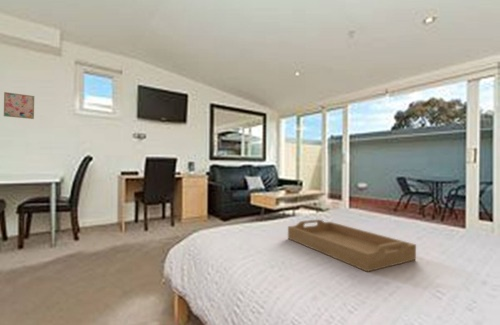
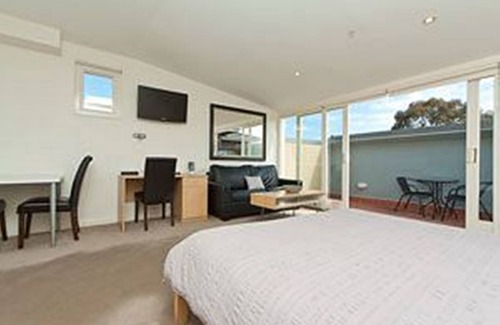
- wall art [3,91,35,120]
- serving tray [287,218,417,273]
